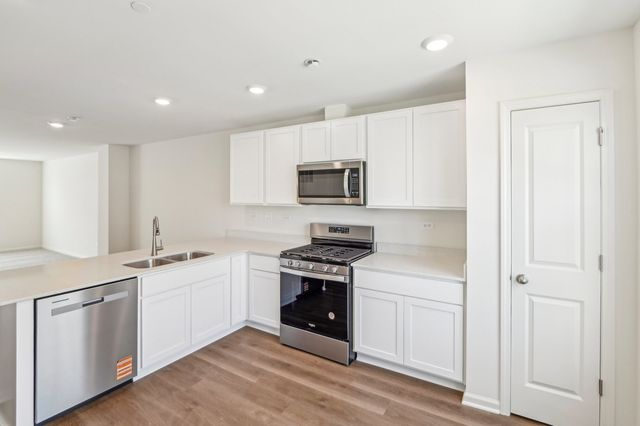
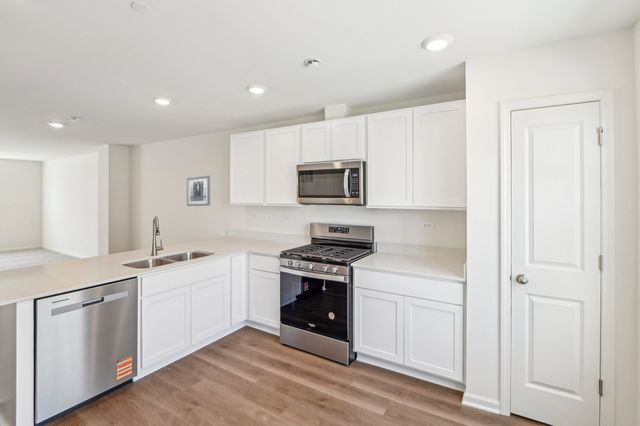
+ wall art [186,175,211,207]
